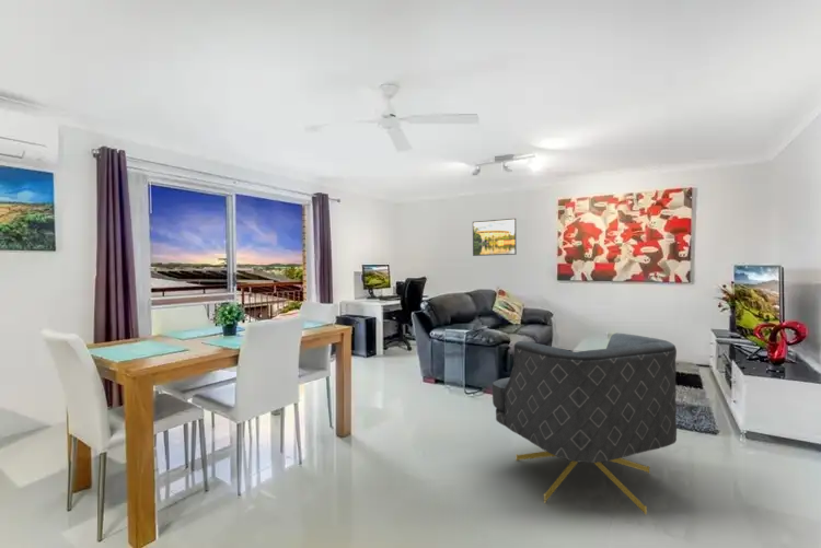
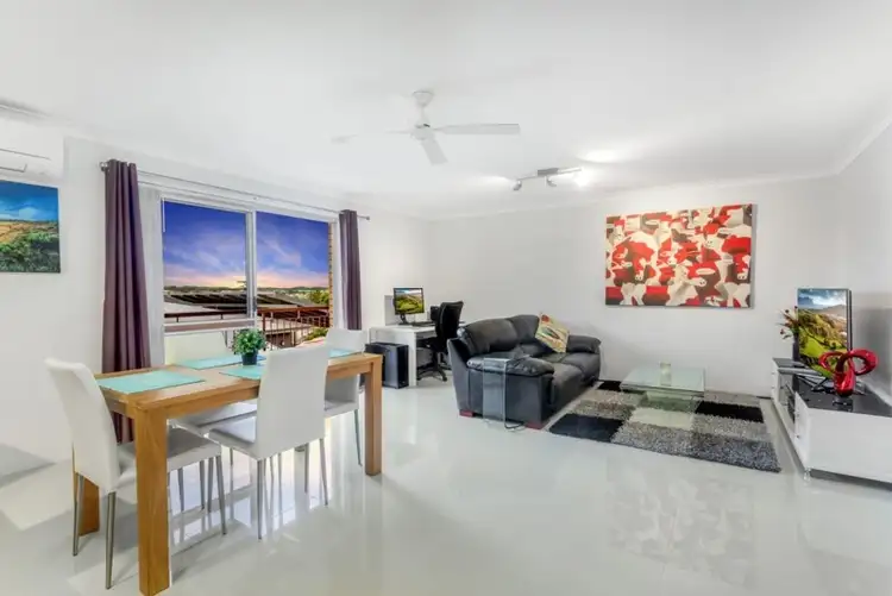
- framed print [472,218,518,257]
- armchair [492,333,678,515]
